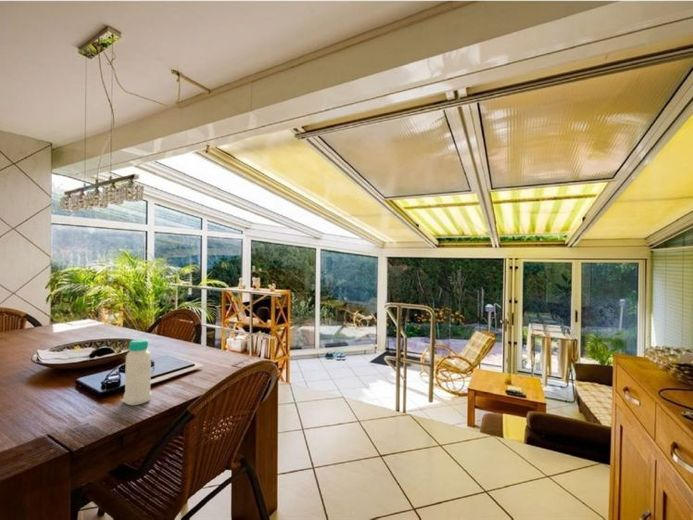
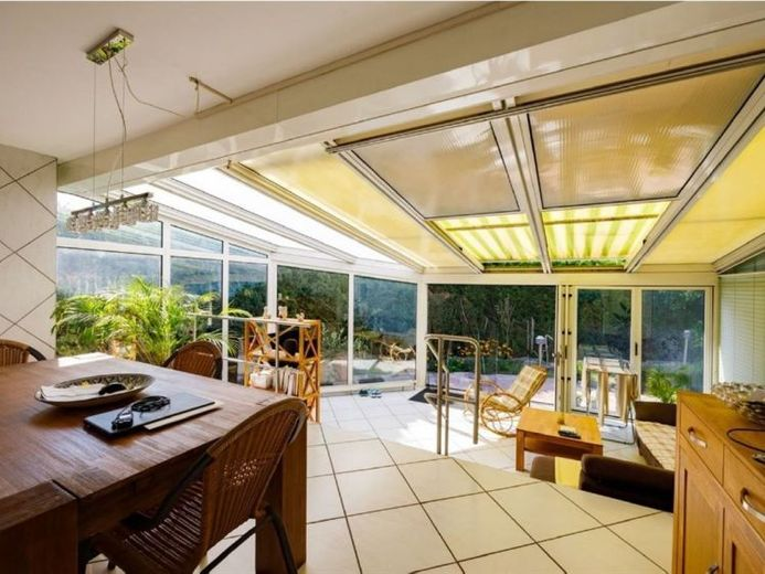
- bottle [123,338,152,406]
